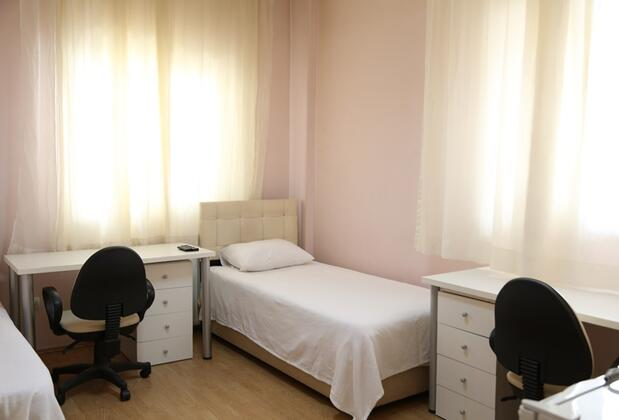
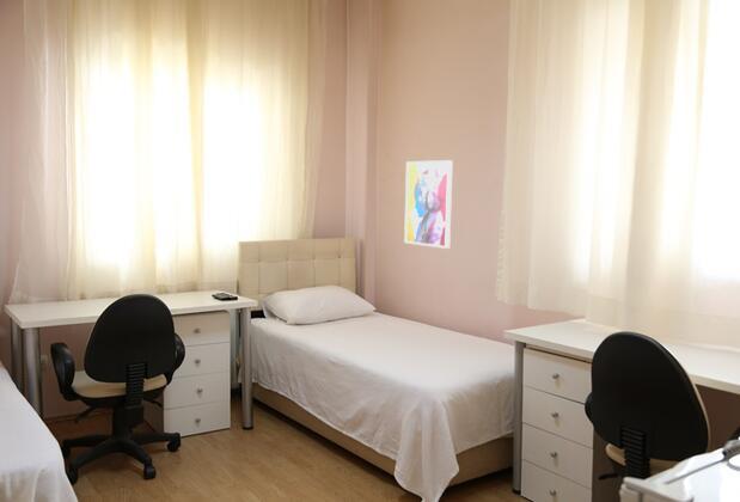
+ wall art [403,159,454,250]
